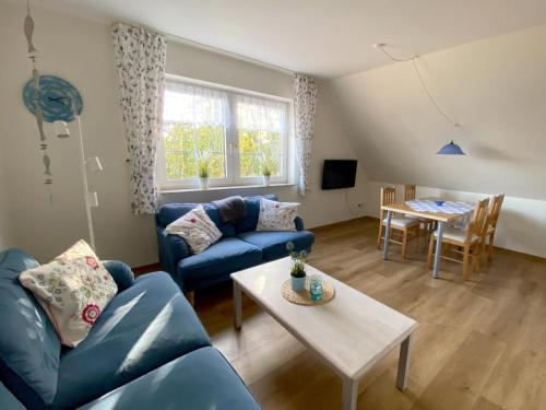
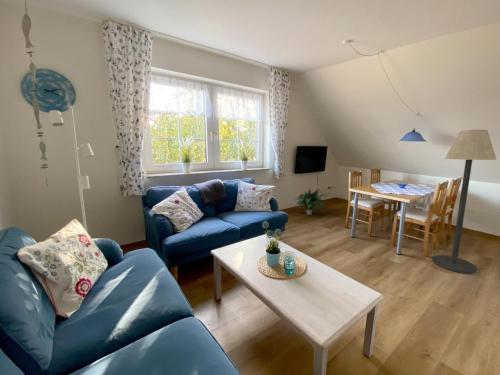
+ potted plant [293,187,331,216]
+ floor lamp [431,129,497,274]
